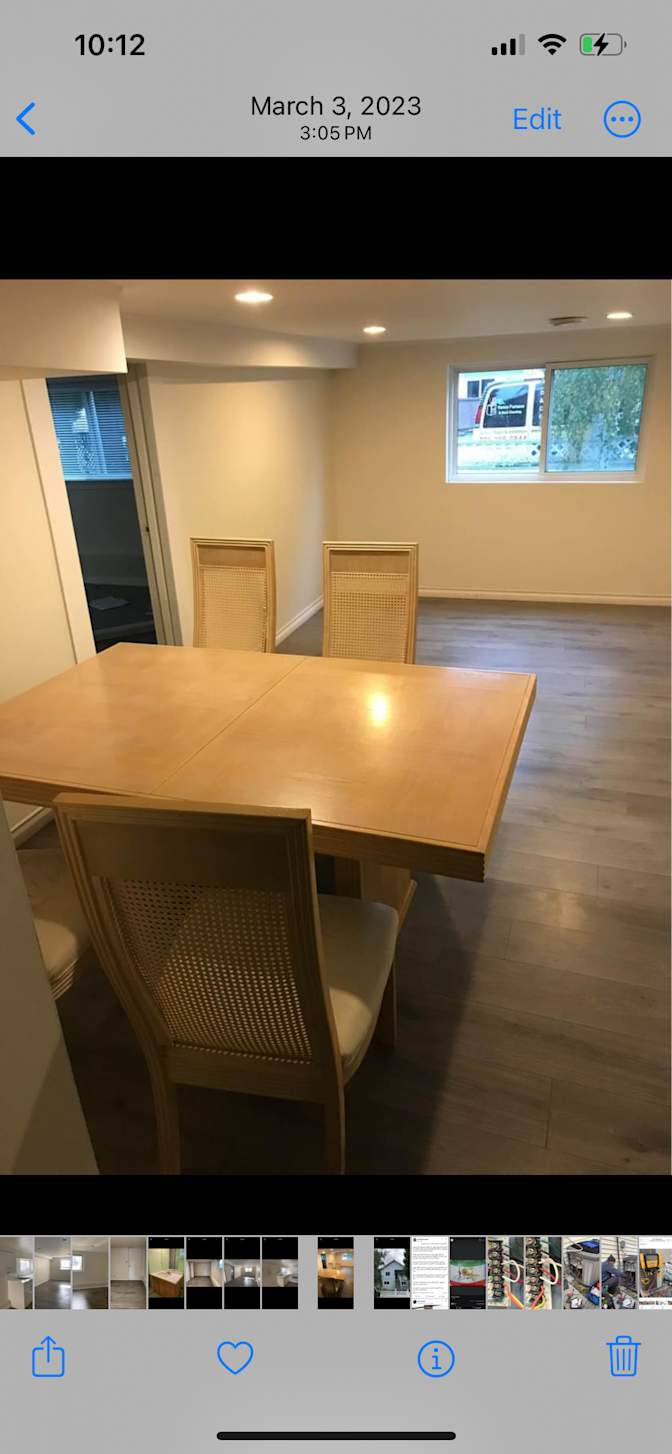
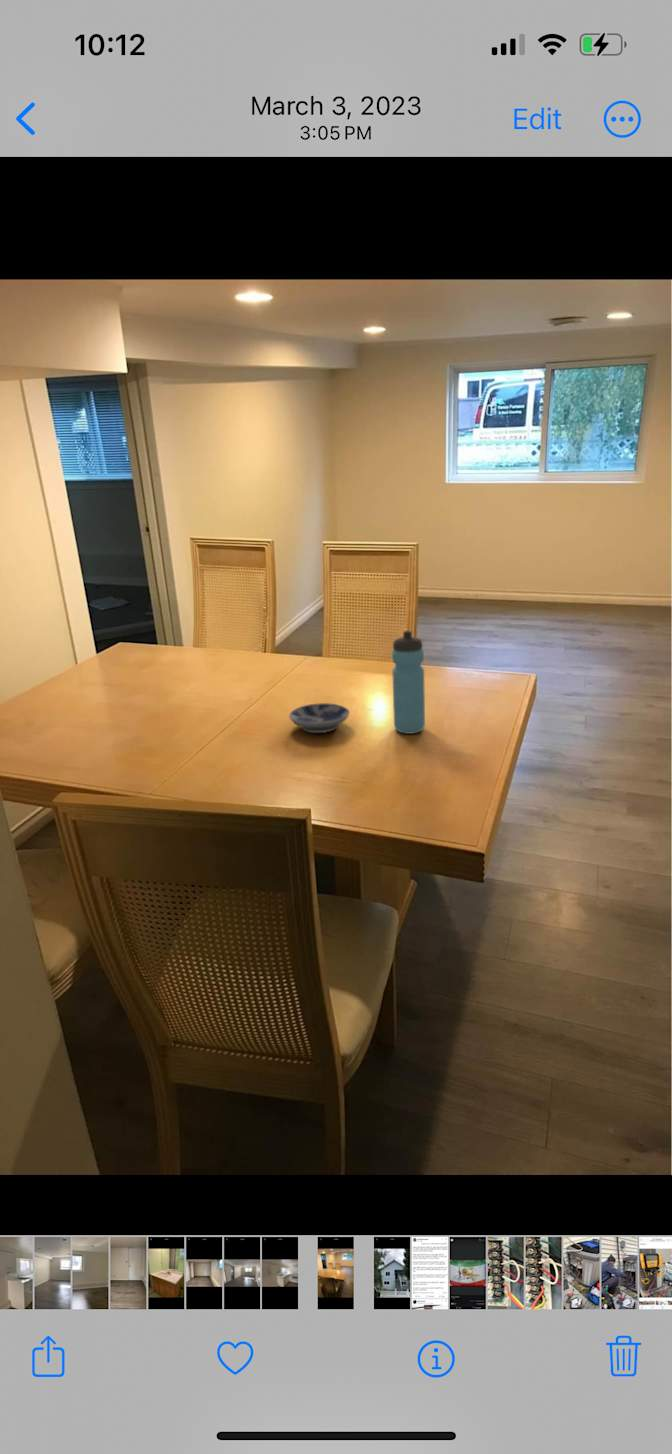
+ water bottle [391,630,426,735]
+ bowl [288,702,351,734]
